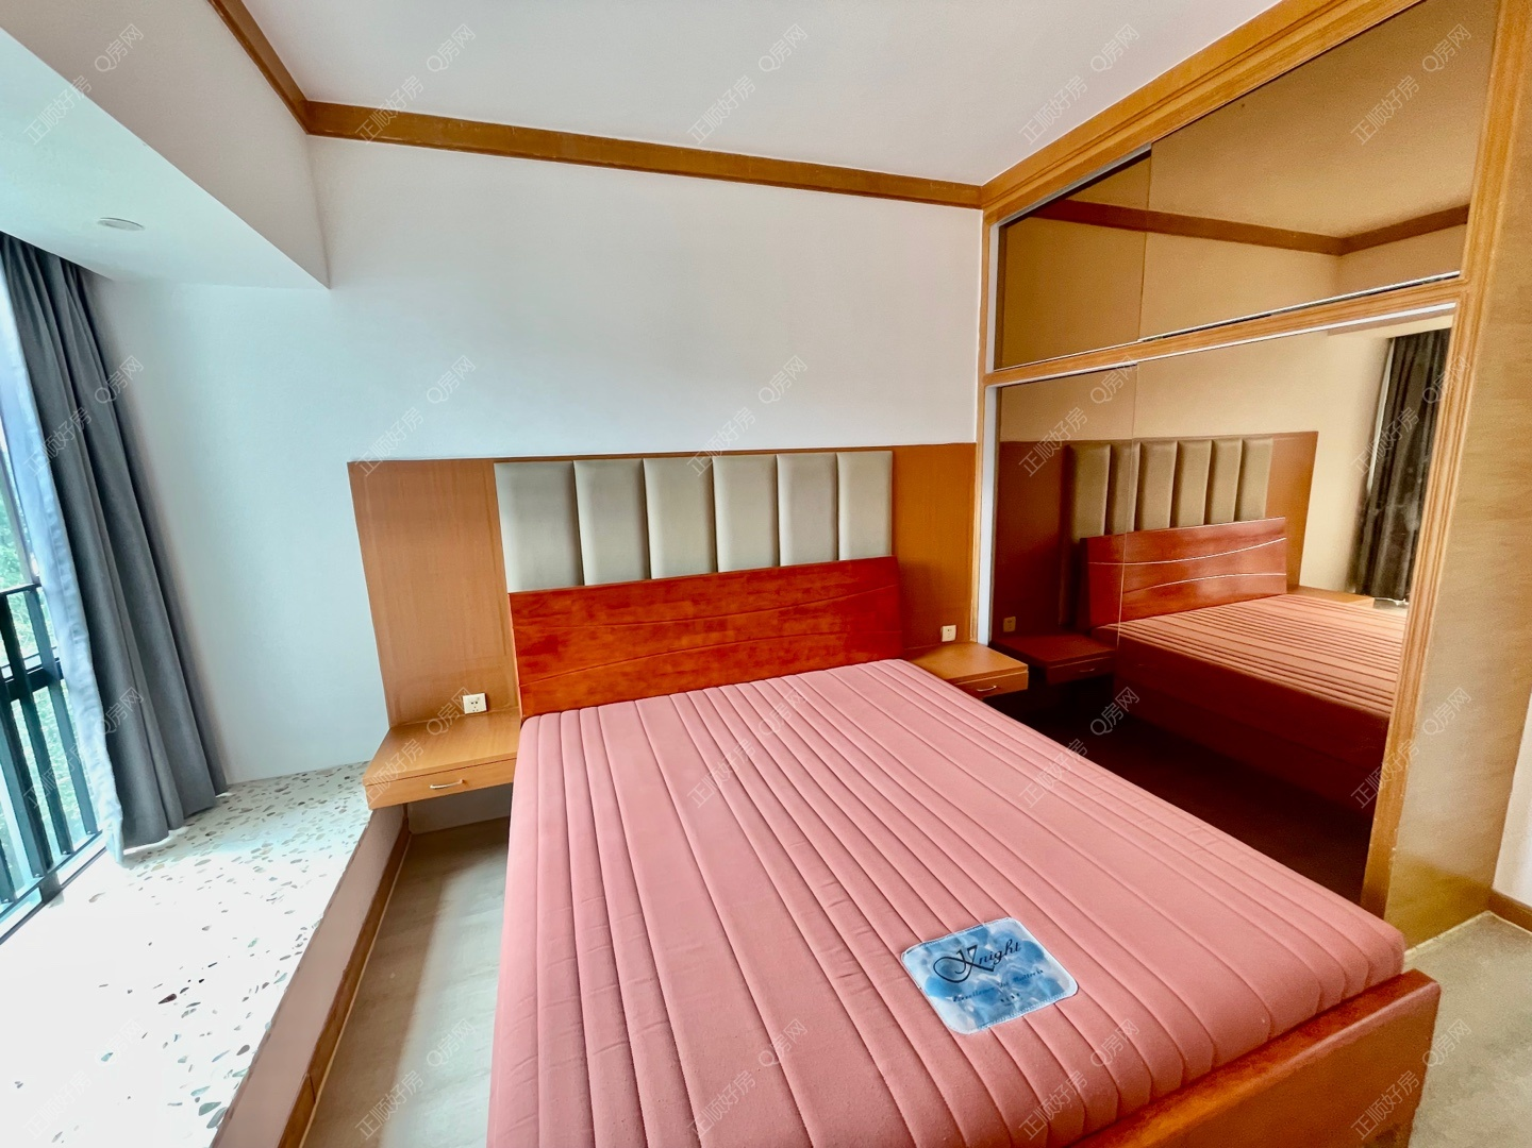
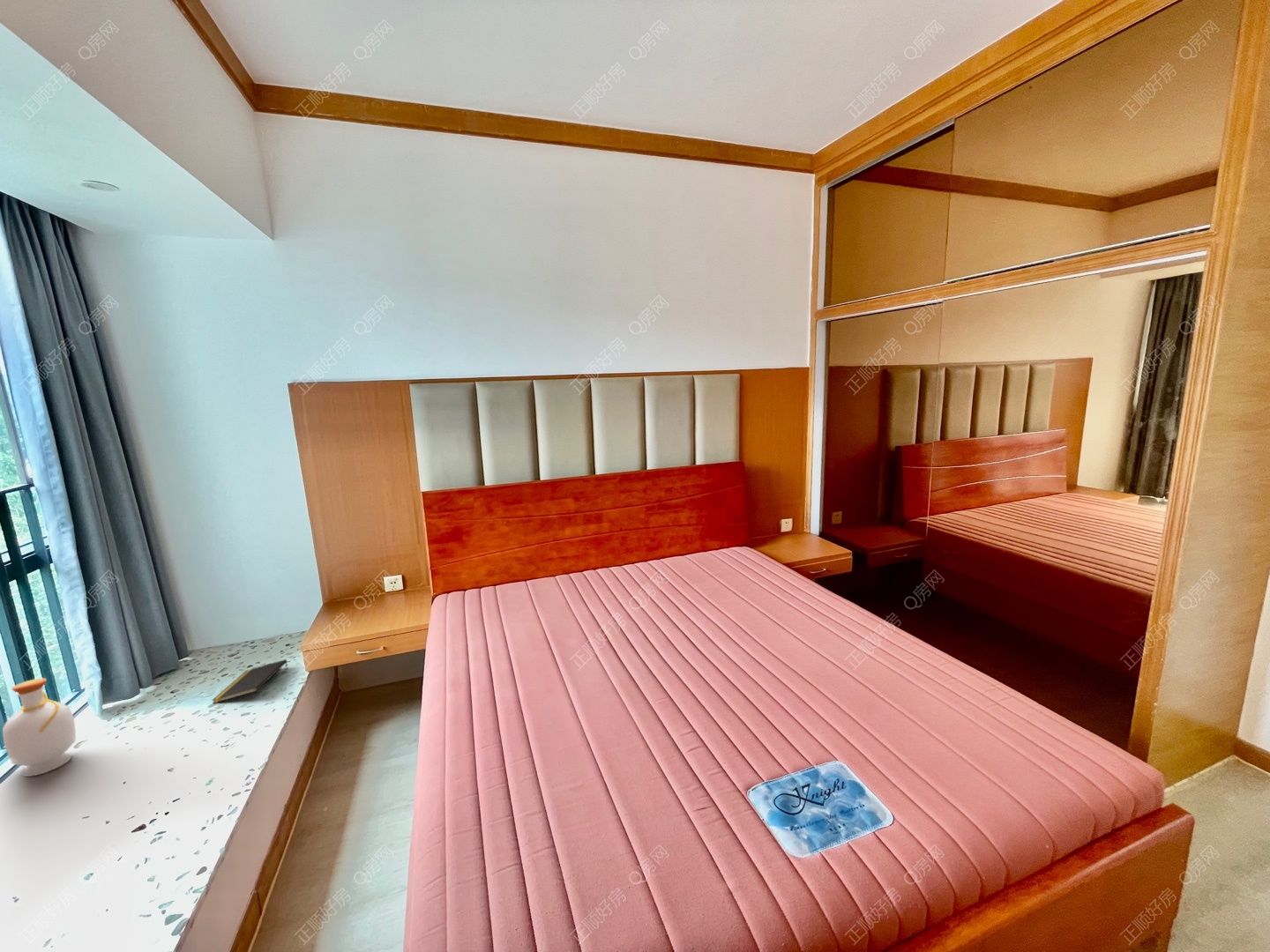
+ bottle [2,677,77,777]
+ notepad [211,658,289,704]
